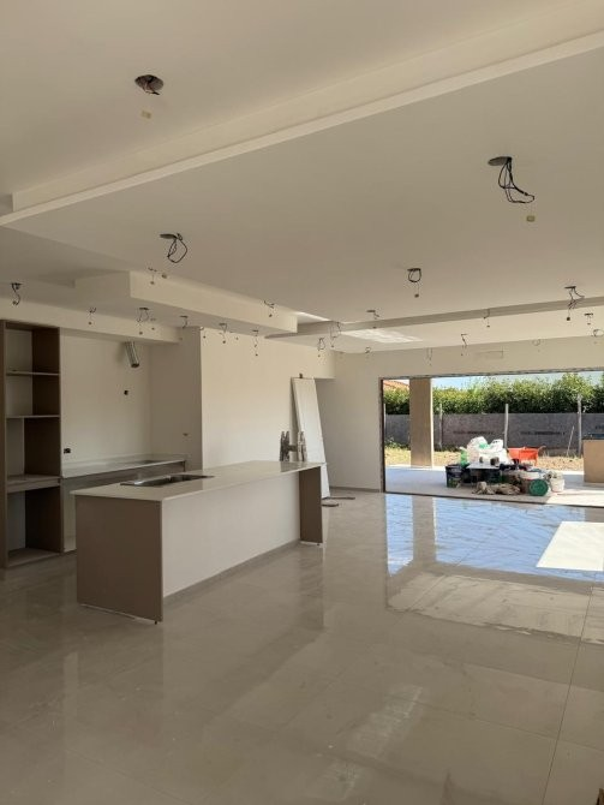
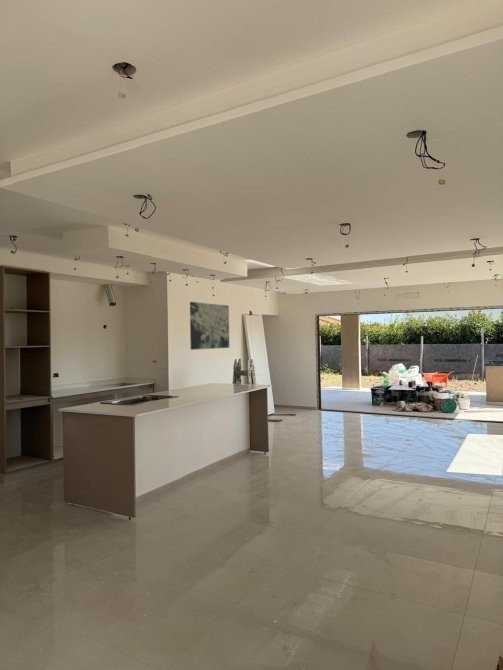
+ wall art [189,301,230,351]
